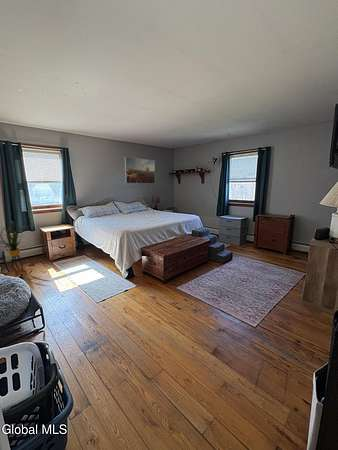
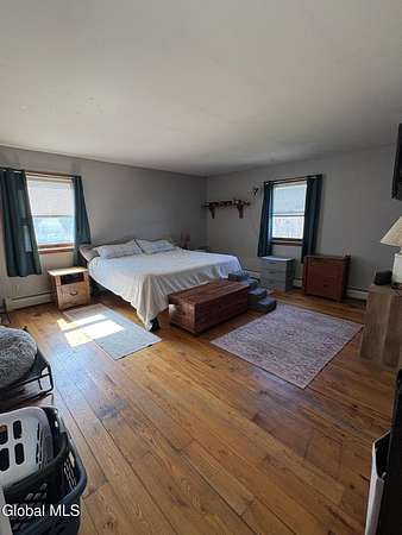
- house plant [0,220,30,268]
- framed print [124,156,156,185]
